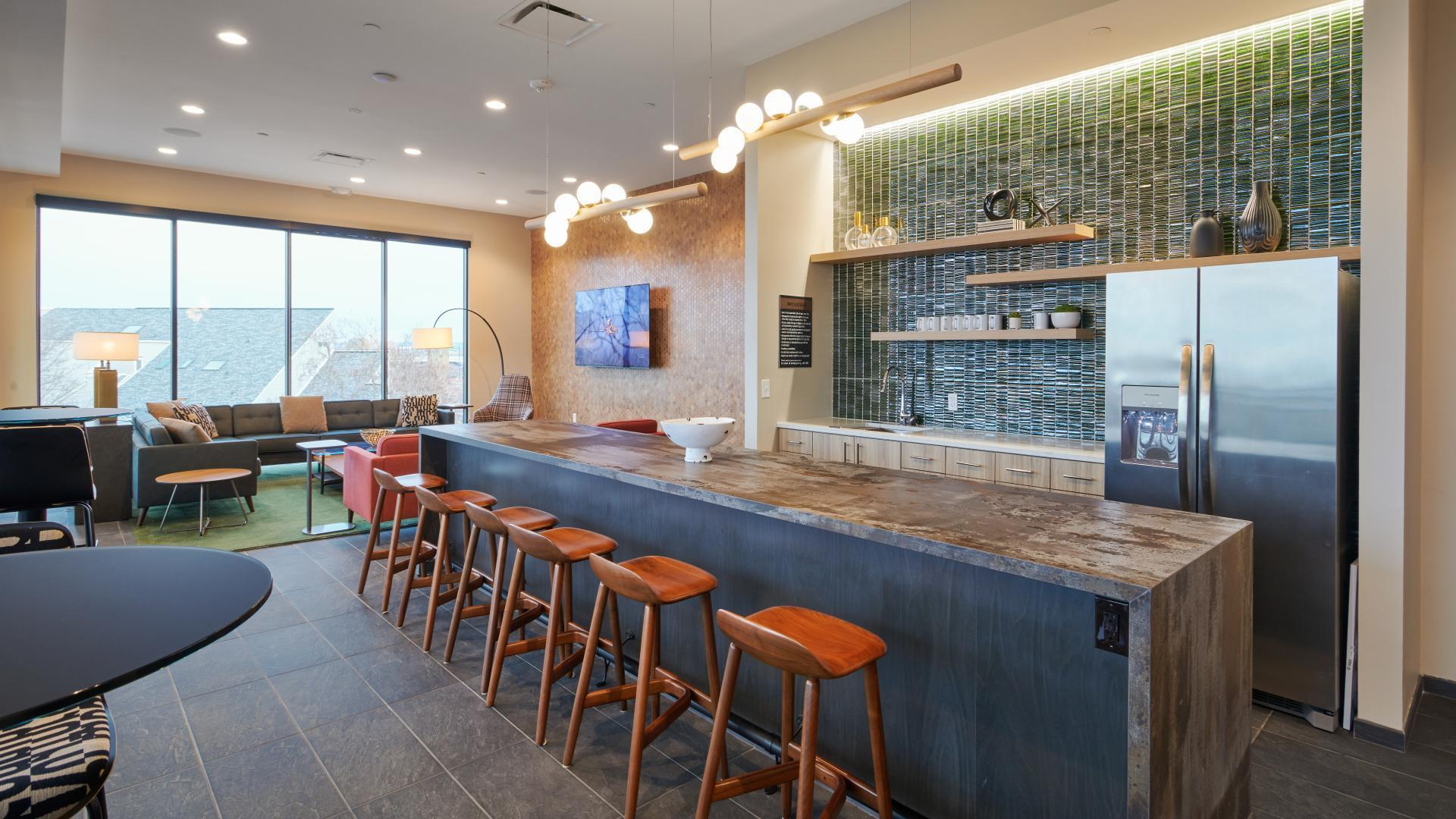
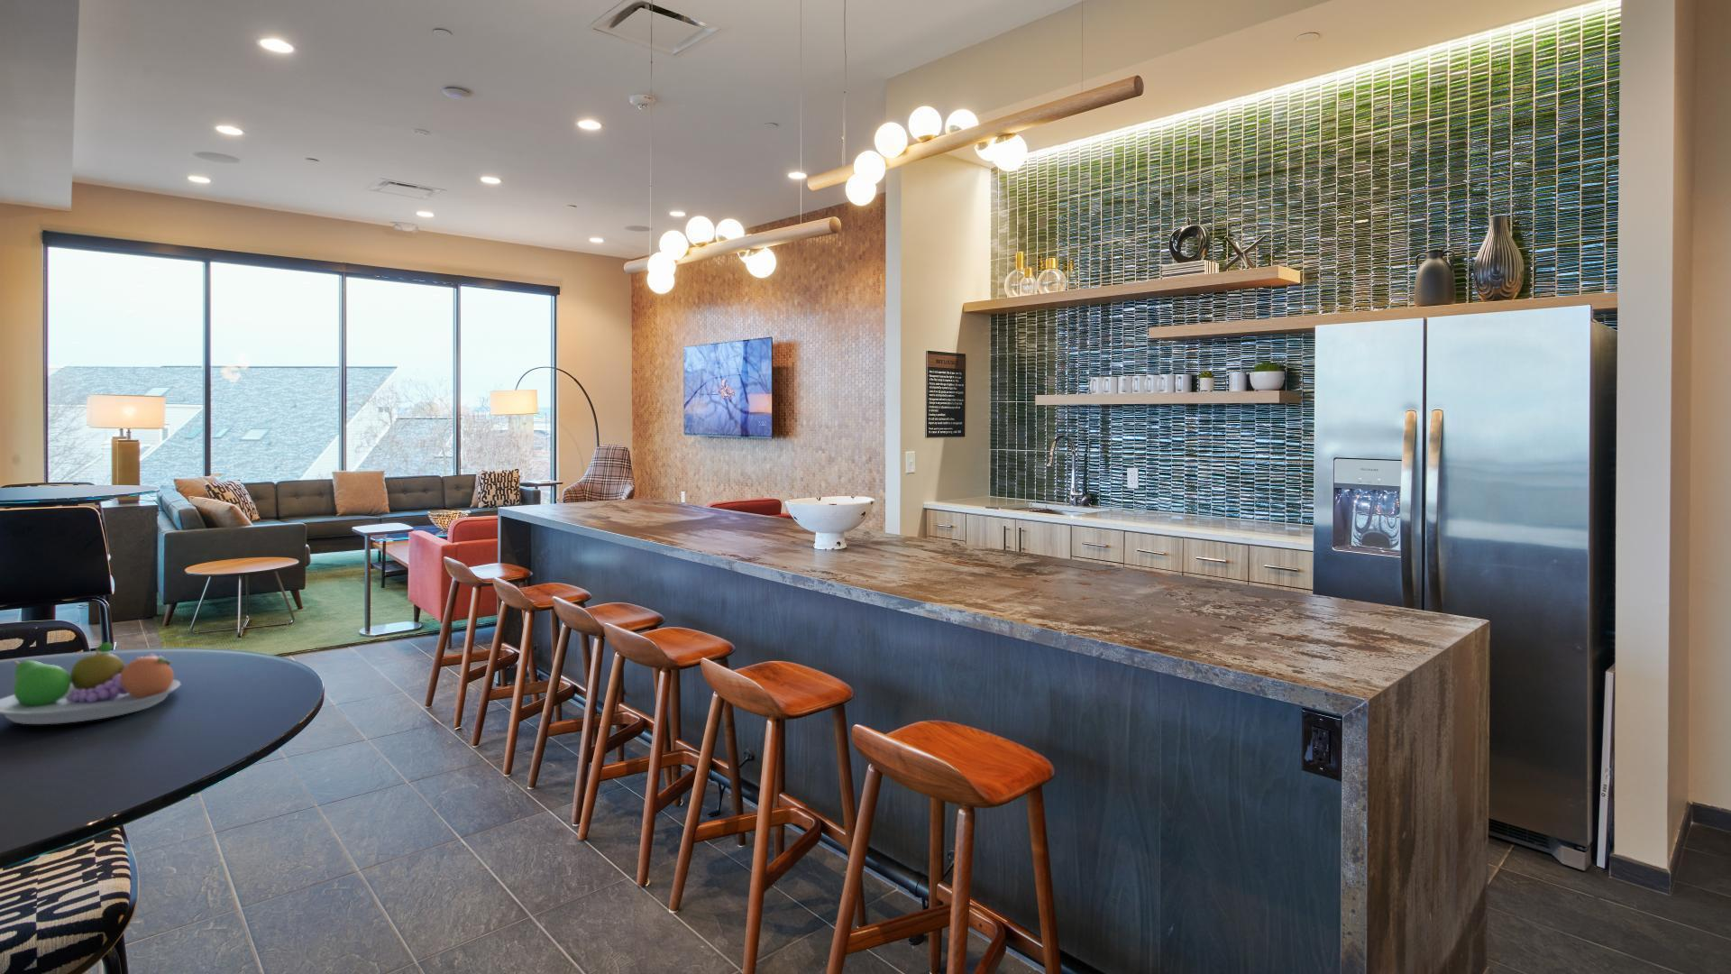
+ fruit bowl [0,641,182,725]
